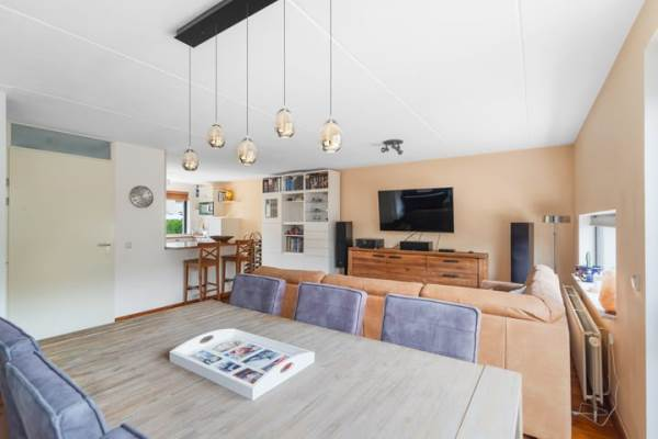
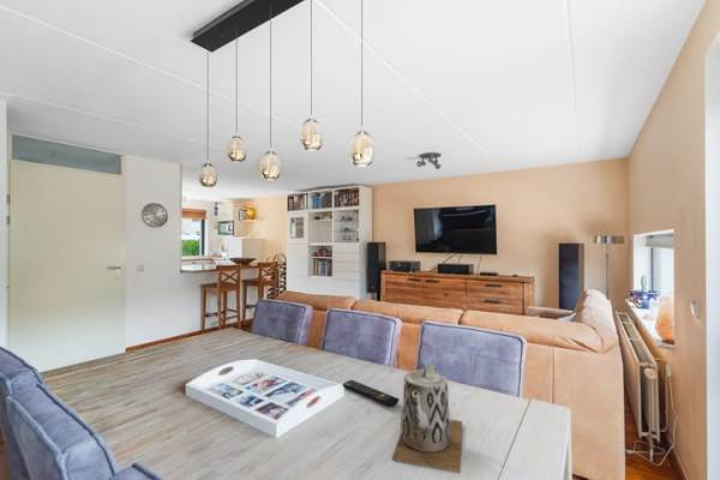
+ remote control [342,379,400,408]
+ teapot [390,362,463,475]
